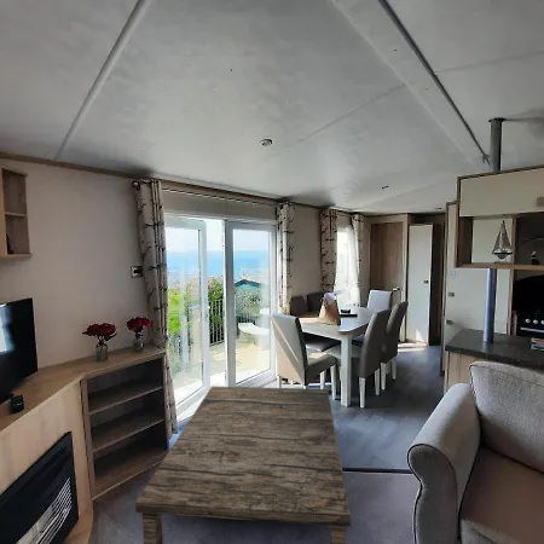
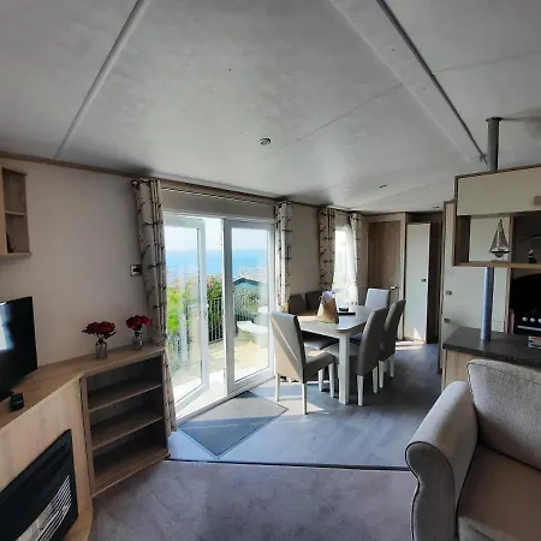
- coffee table [134,386,352,544]
